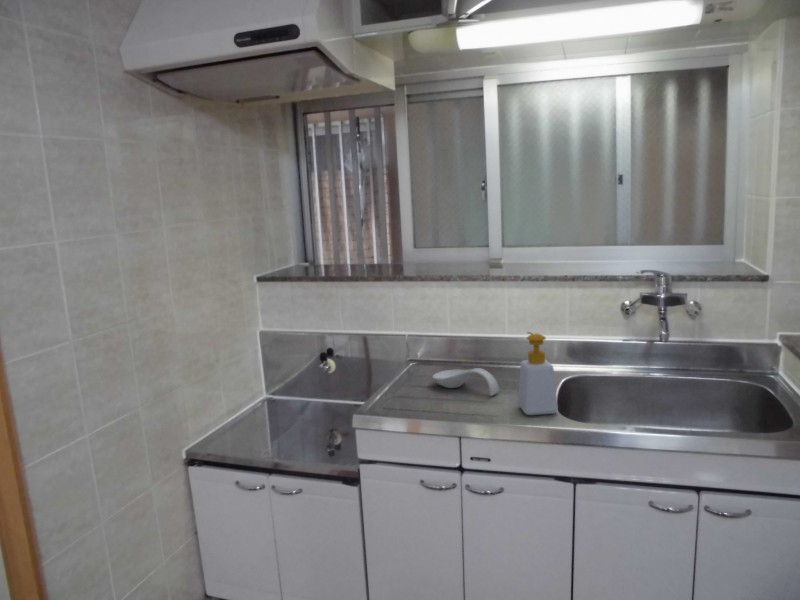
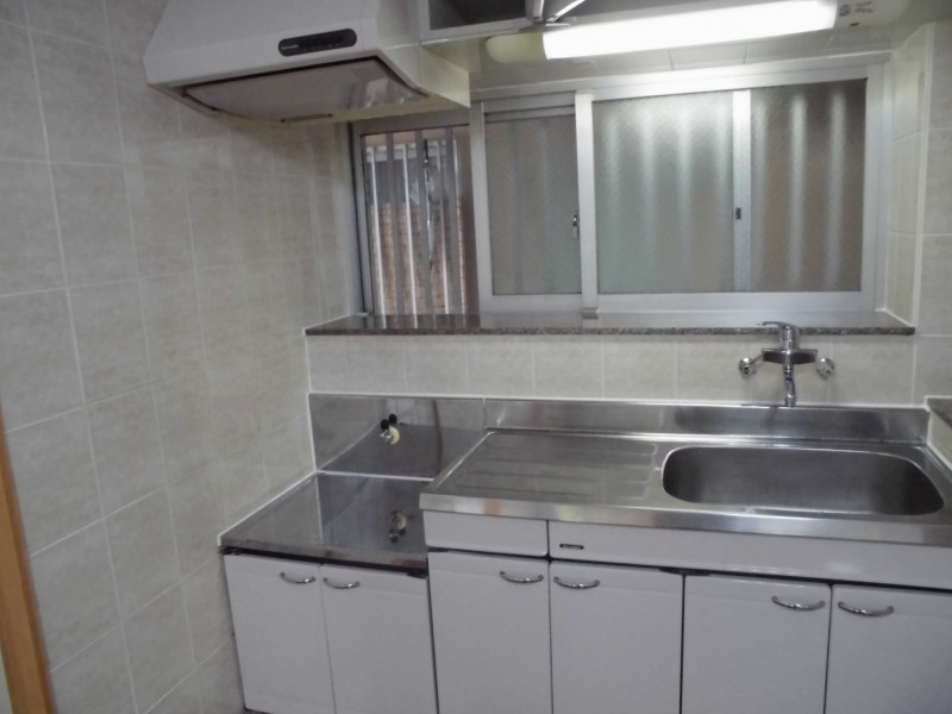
- soap bottle [517,331,559,416]
- spoon rest [431,367,500,397]
